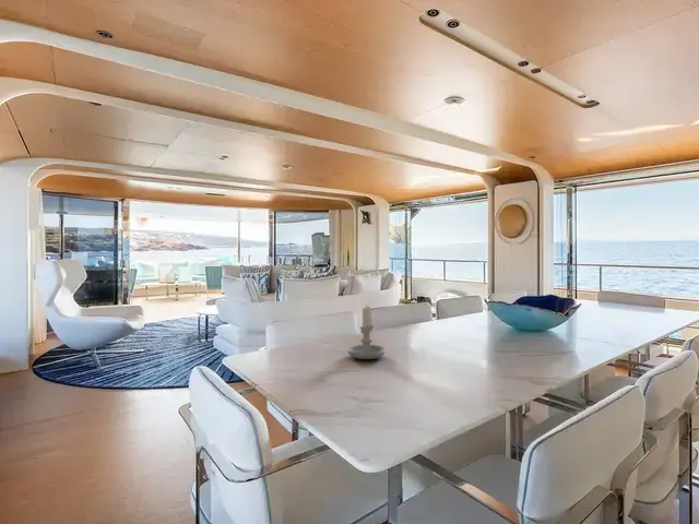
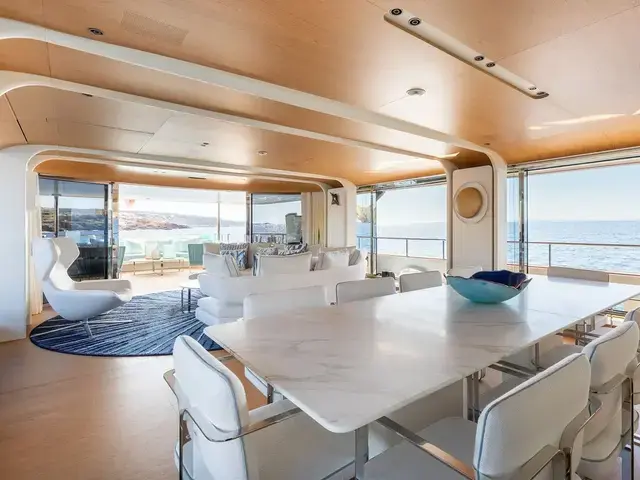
- candle [346,303,387,360]
